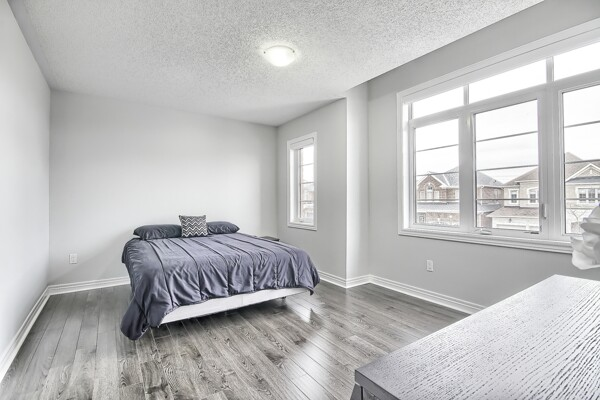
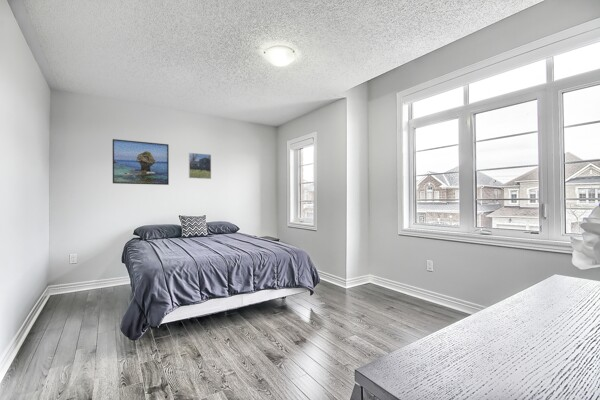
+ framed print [112,138,170,186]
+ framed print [188,152,212,180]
